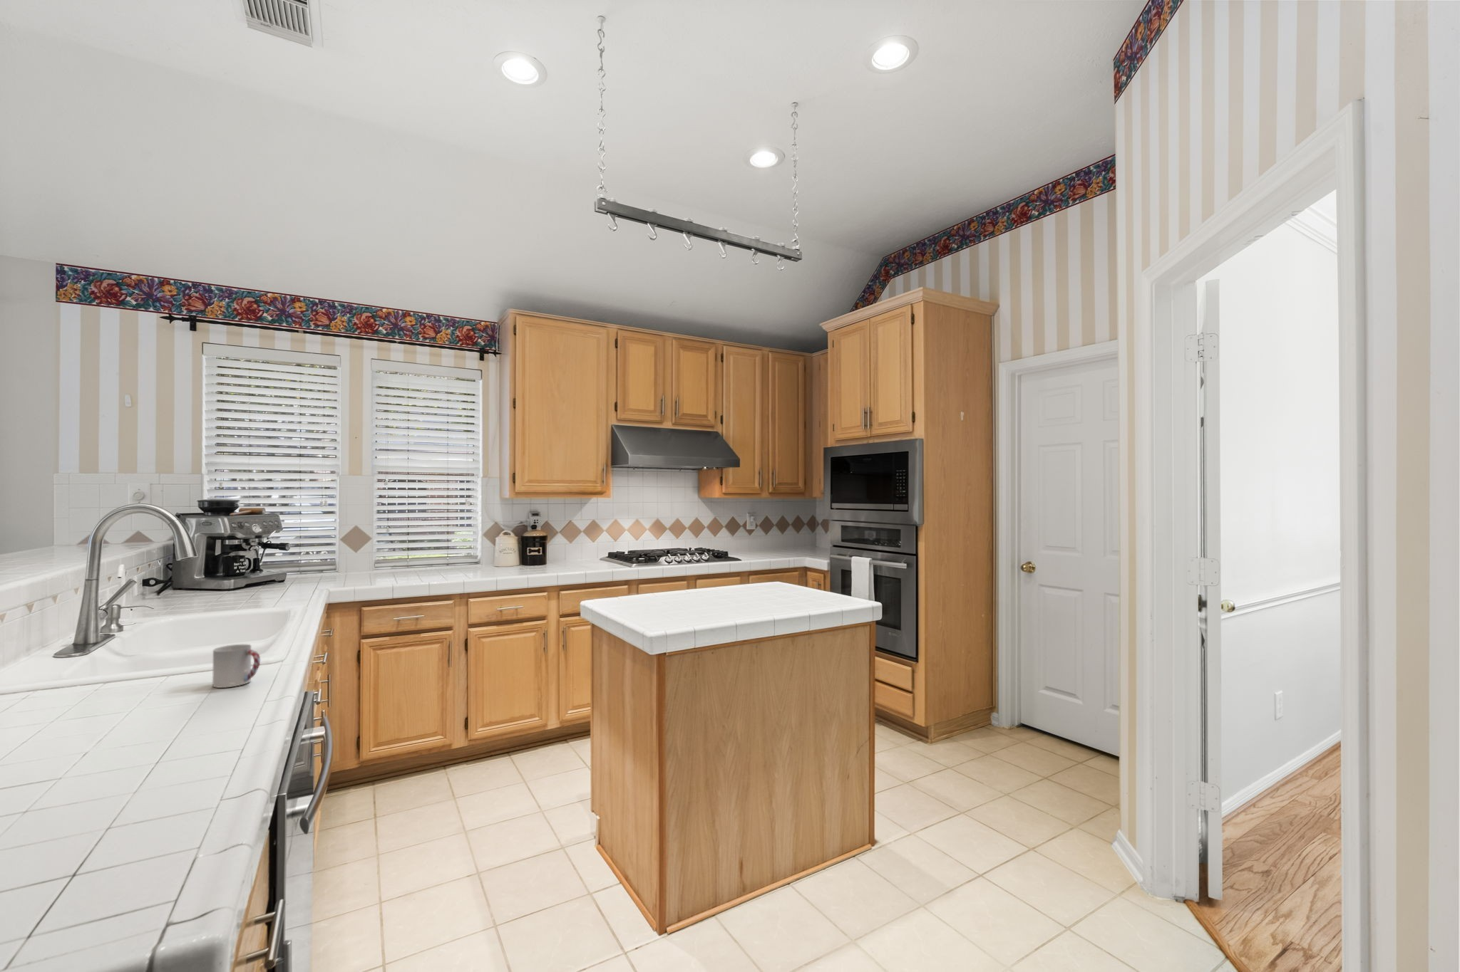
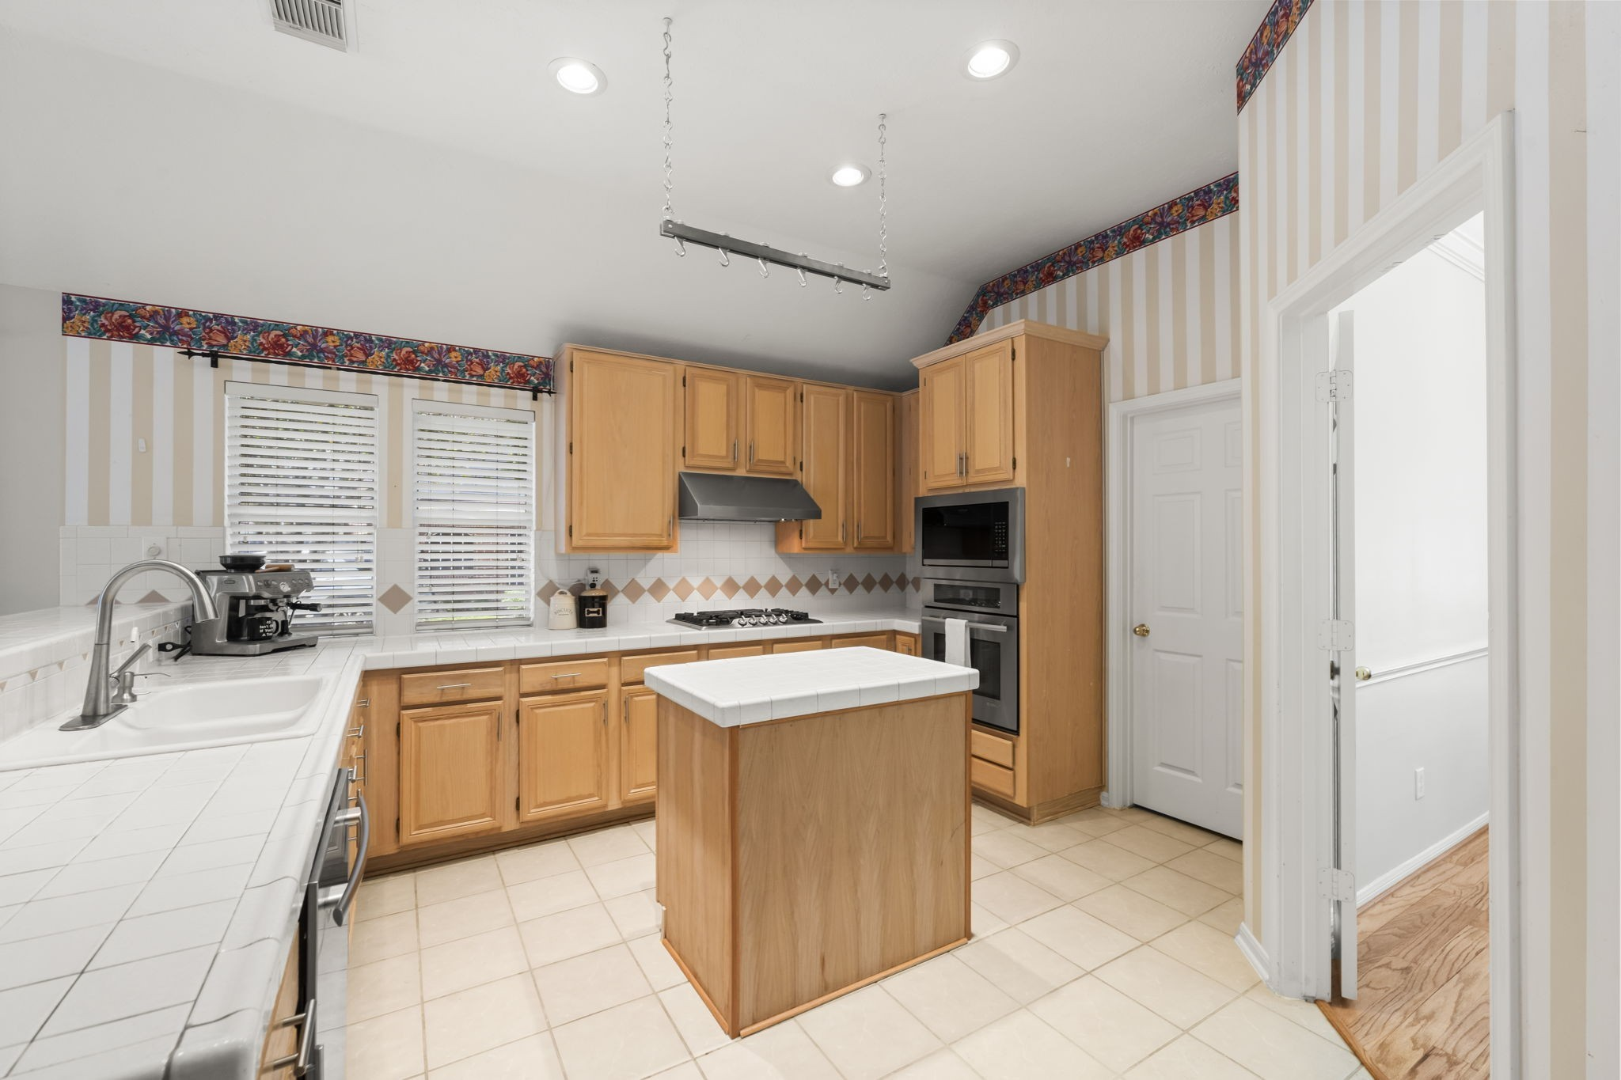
- cup [212,643,261,689]
